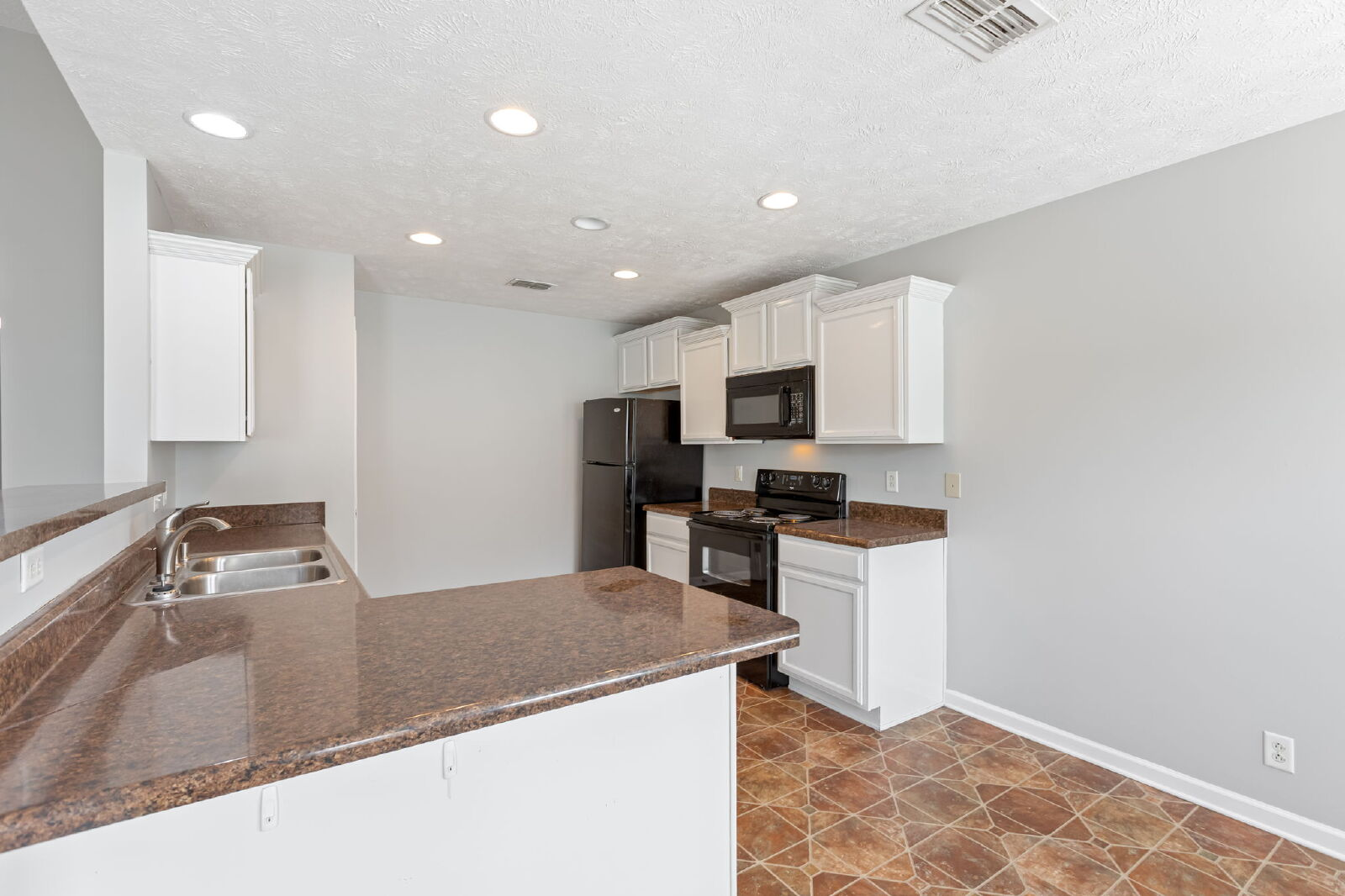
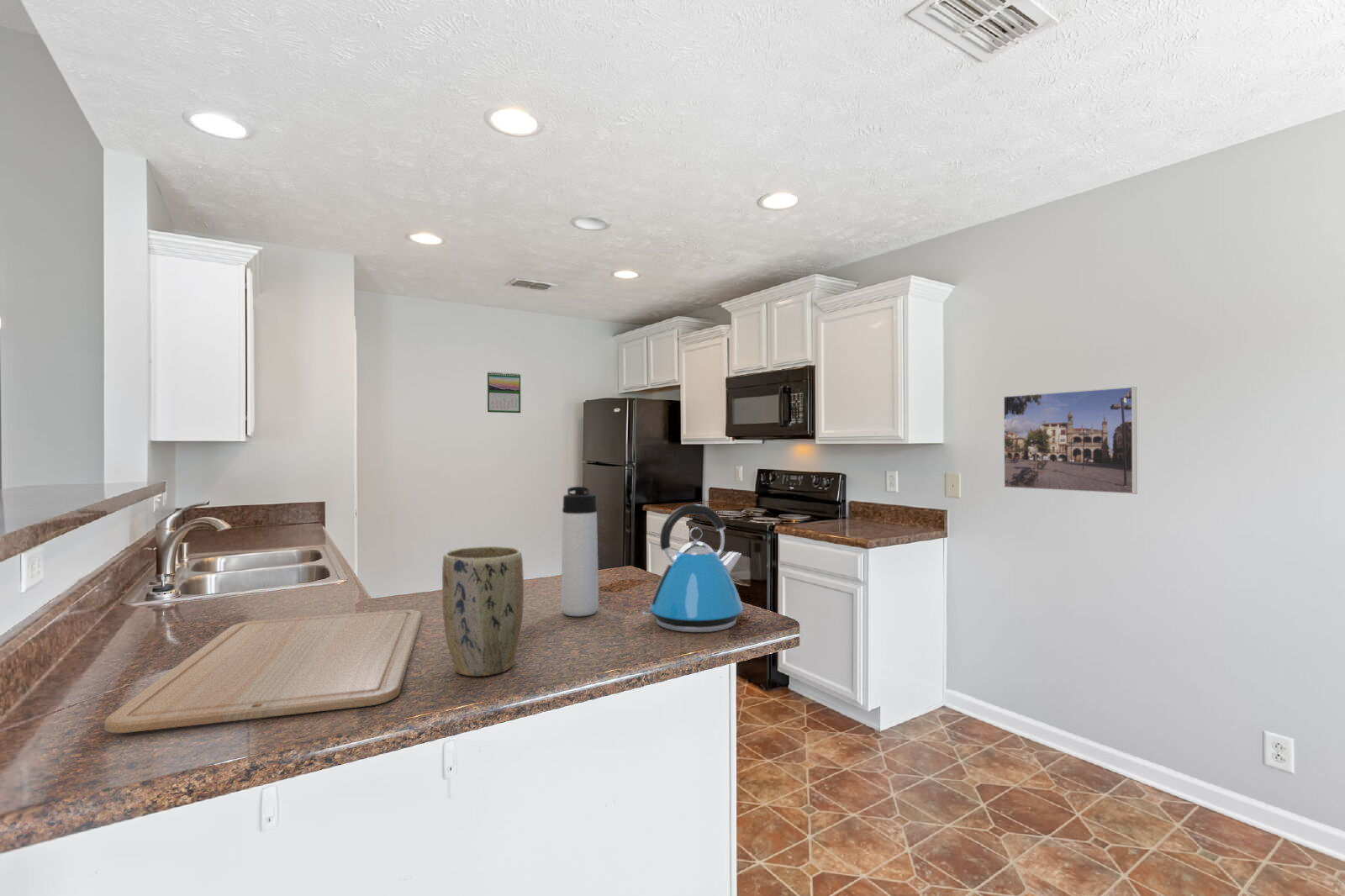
+ chopping board [104,609,423,734]
+ calendar [487,371,521,414]
+ thermos bottle [561,486,599,617]
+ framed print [1003,386,1138,495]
+ kettle [641,503,744,633]
+ plant pot [441,546,525,677]
